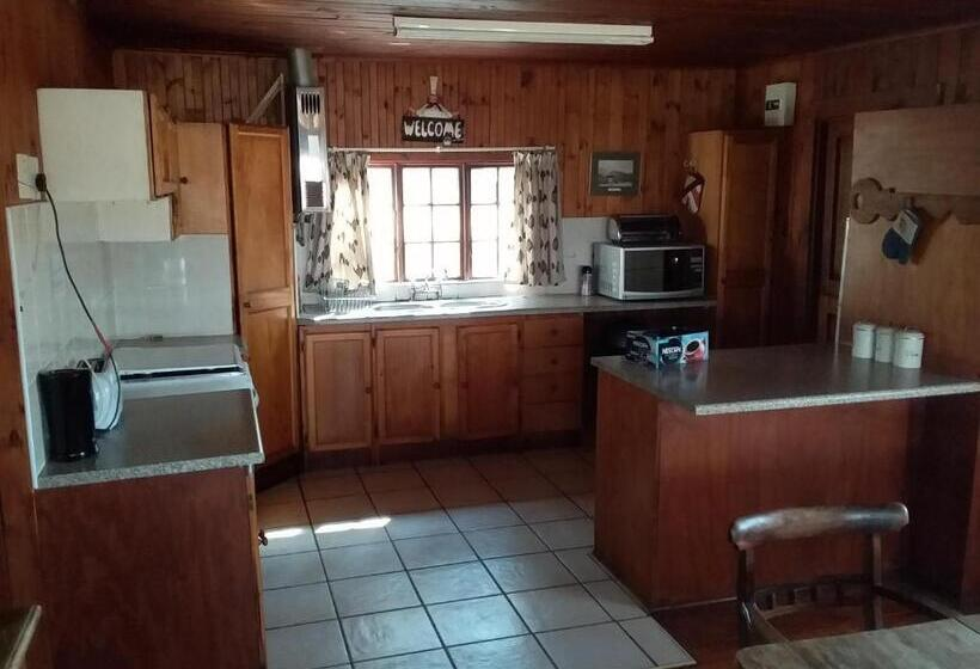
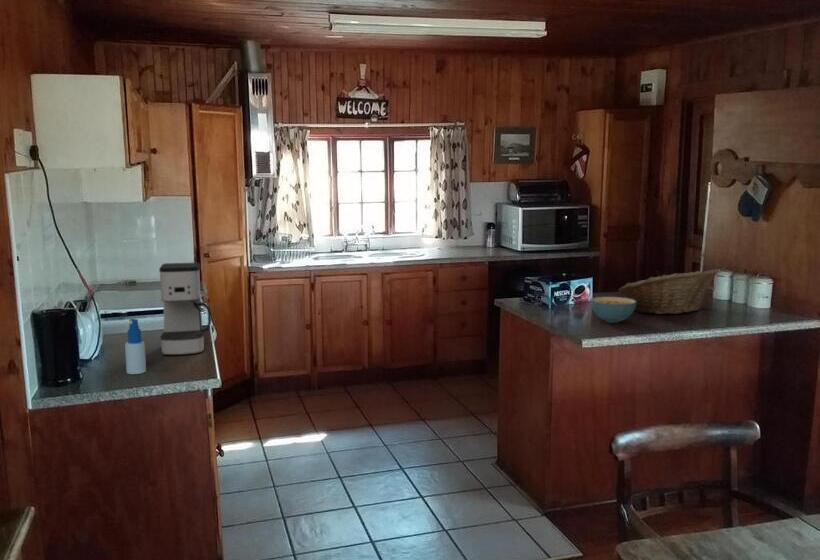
+ fruit basket [617,268,720,315]
+ spray bottle [124,318,147,375]
+ cereal bowl [590,296,636,324]
+ coffee maker [158,261,212,356]
